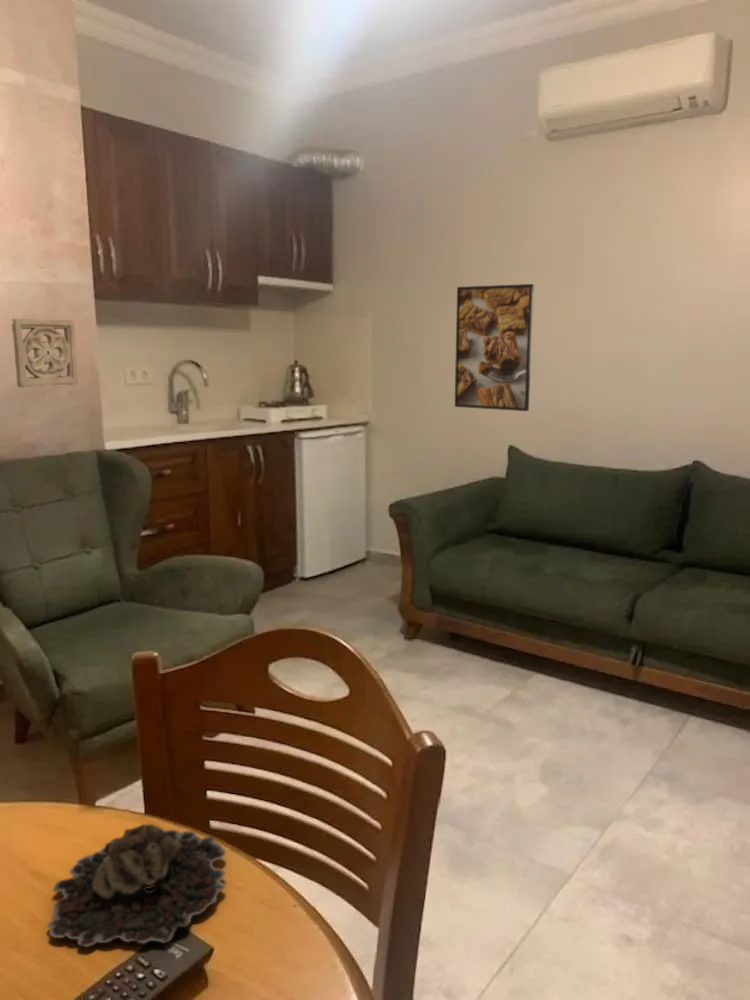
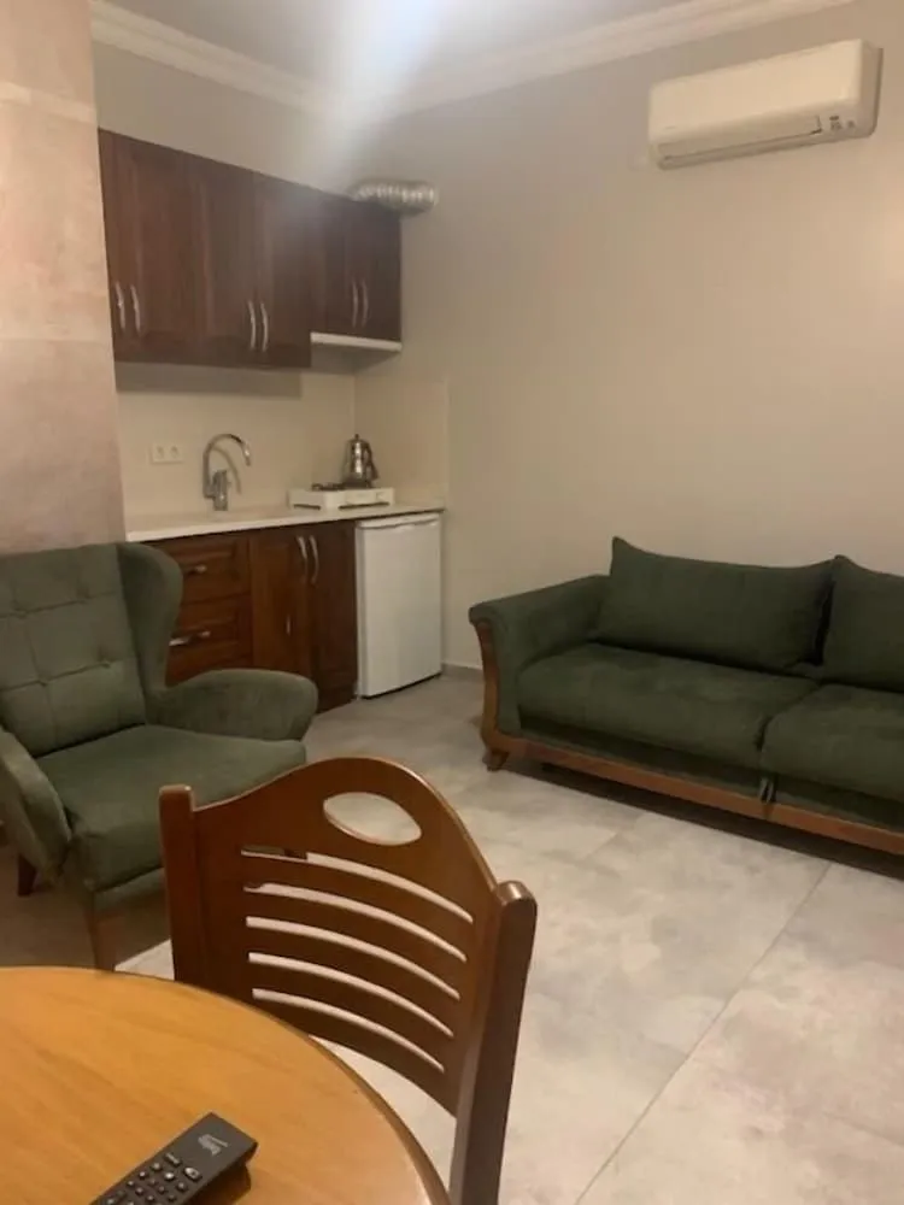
- succulent plant [46,823,227,948]
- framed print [454,283,535,412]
- wall ornament [10,318,78,388]
